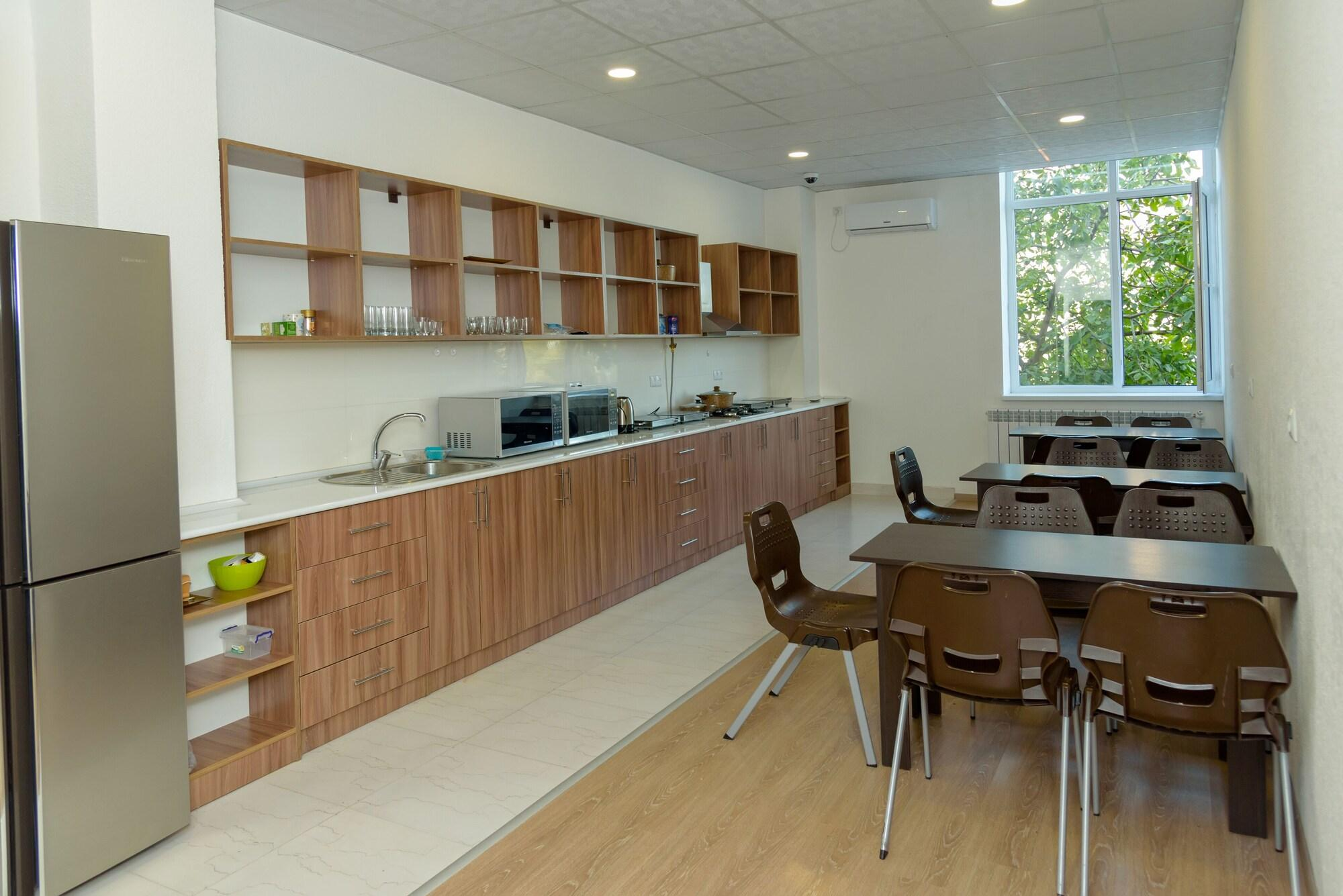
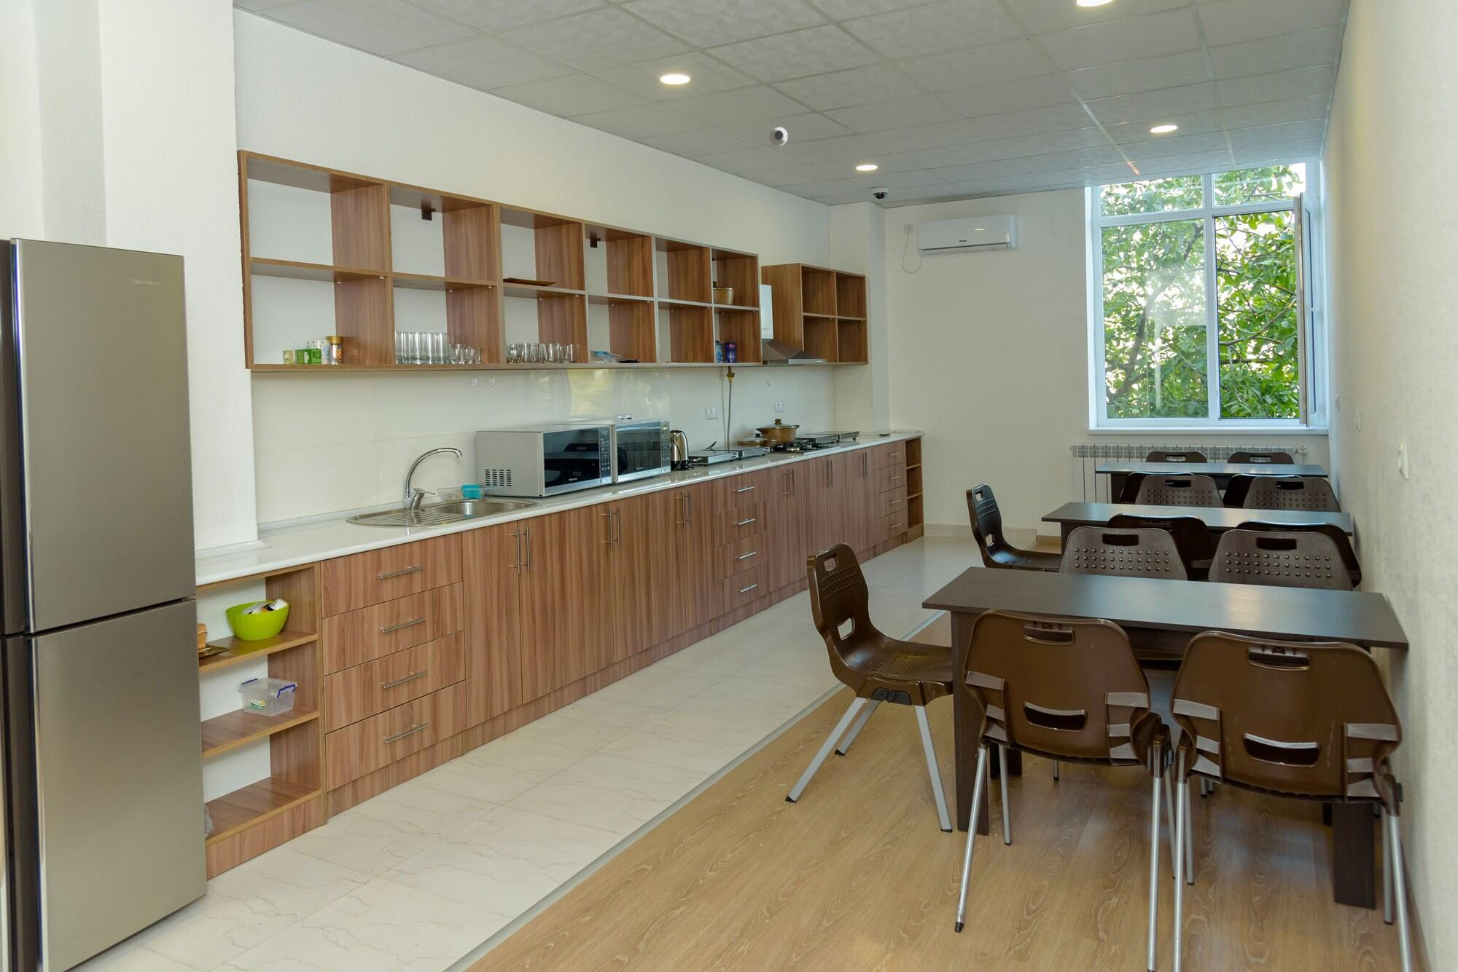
+ smoke detector [769,127,789,146]
